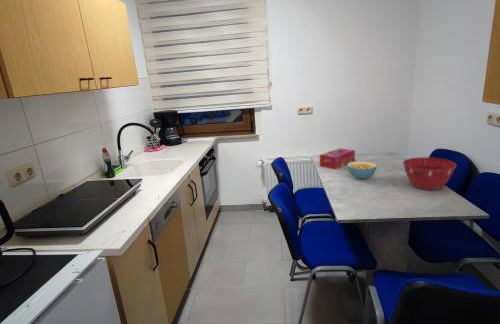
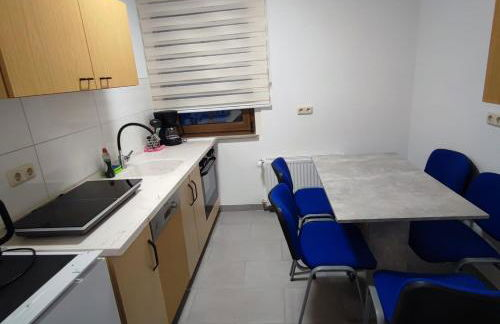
- cereal bowl [346,160,378,180]
- tissue box [319,147,356,170]
- mixing bowl [402,156,458,191]
